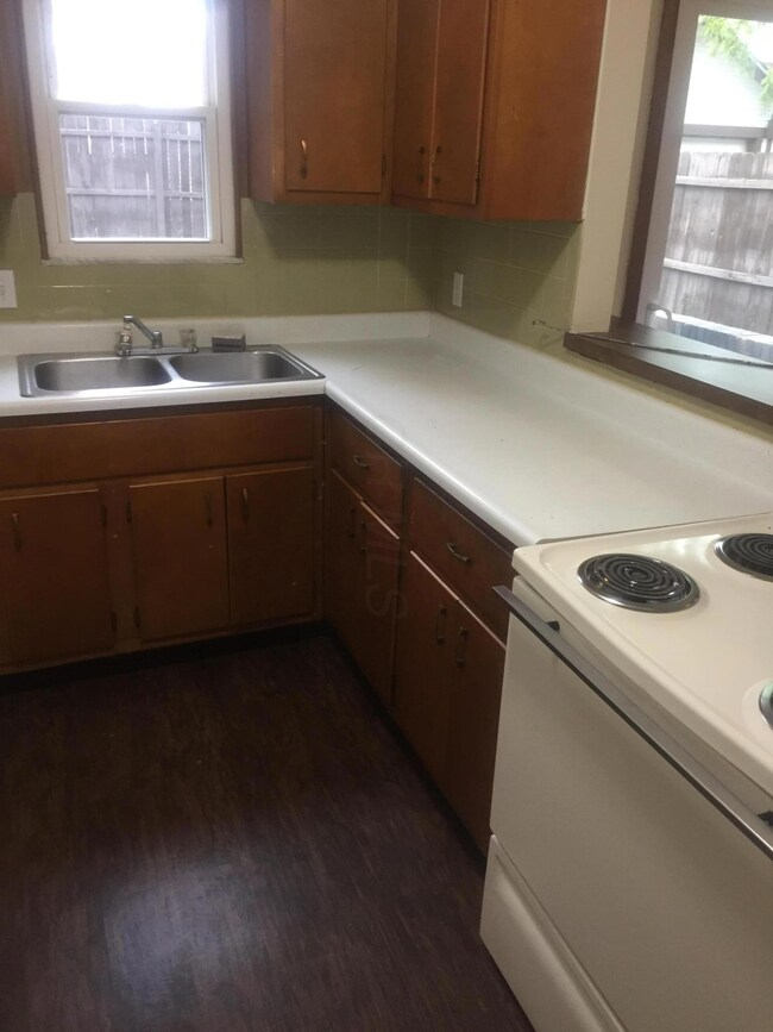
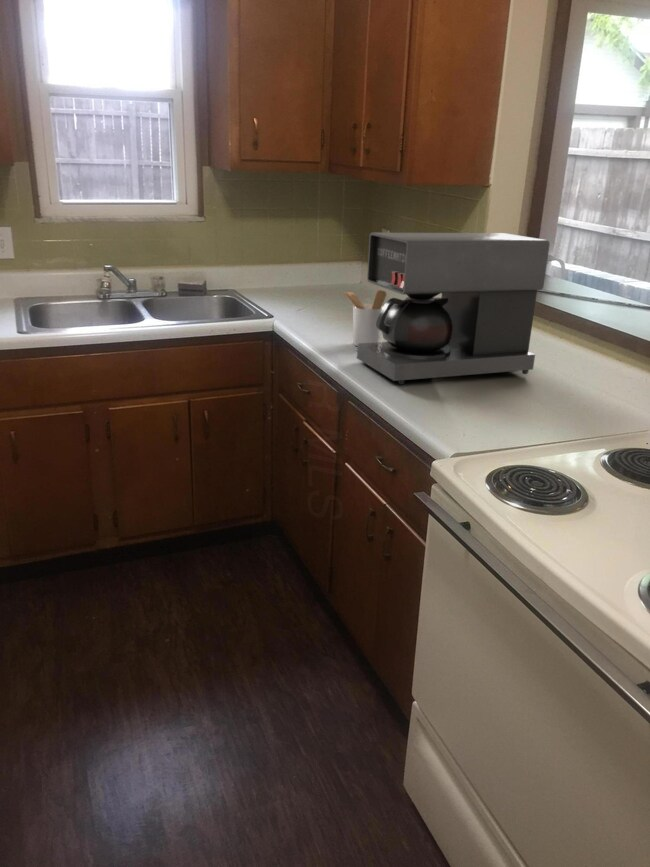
+ coffee maker [356,232,551,386]
+ utensil holder [342,289,387,347]
